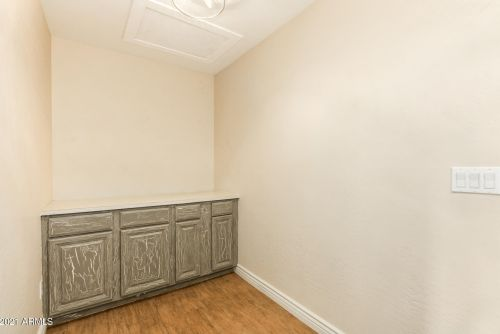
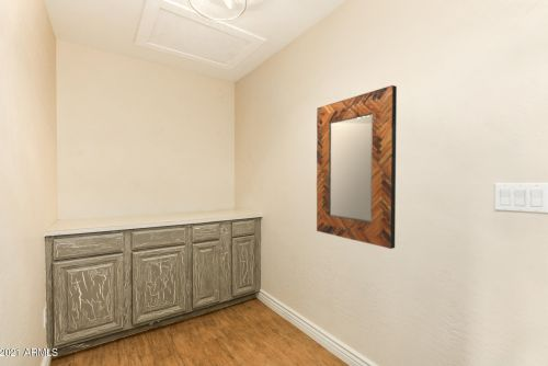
+ home mirror [316,84,398,250]
